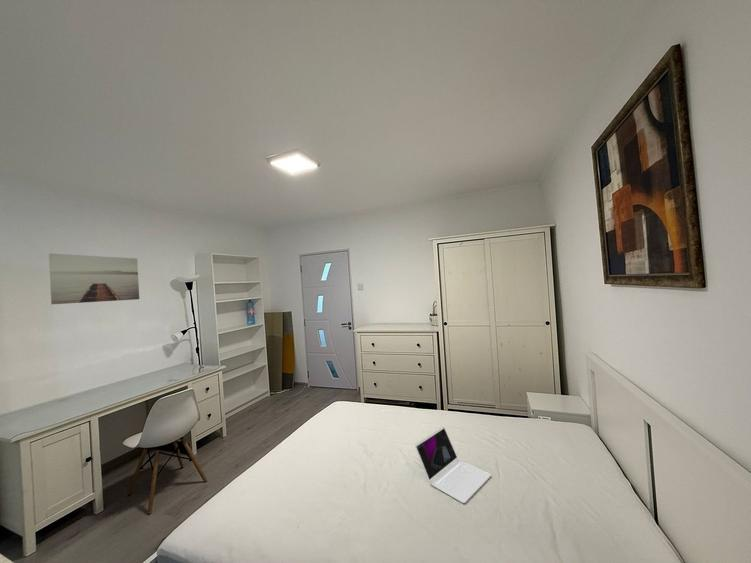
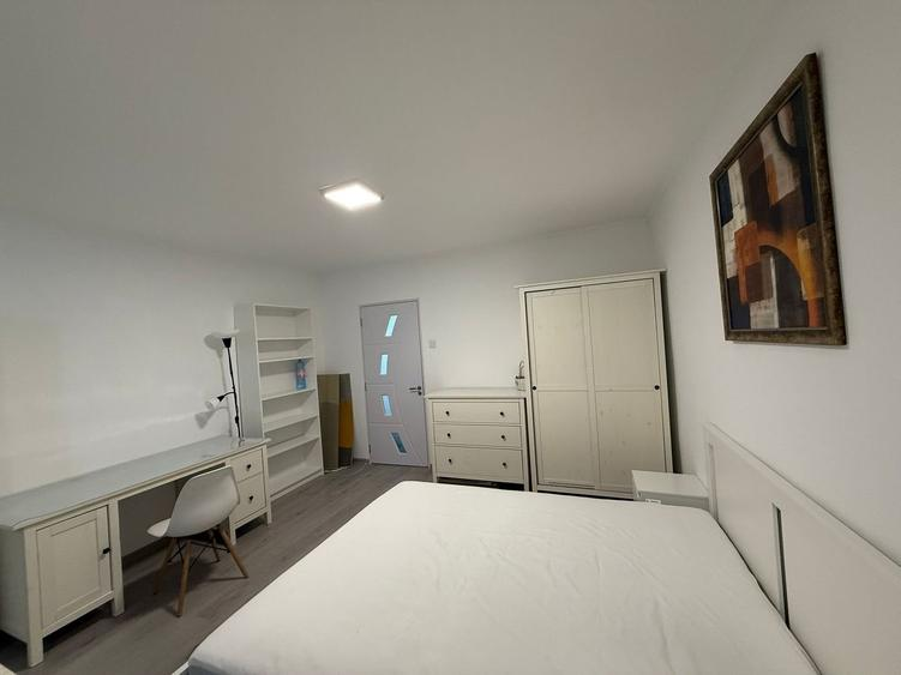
- laptop [414,425,492,504]
- wall art [48,253,140,305]
